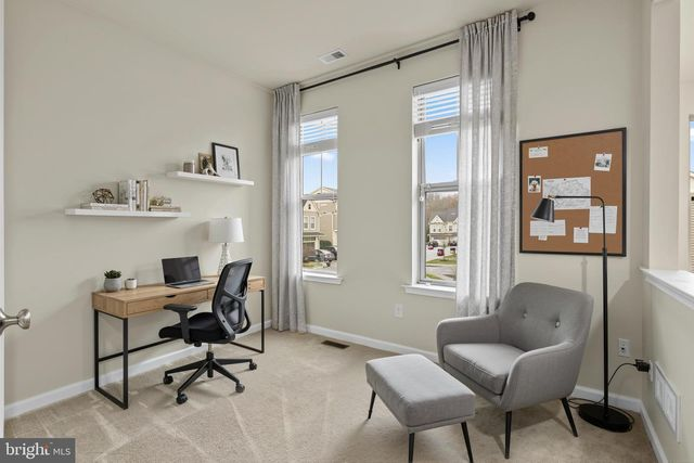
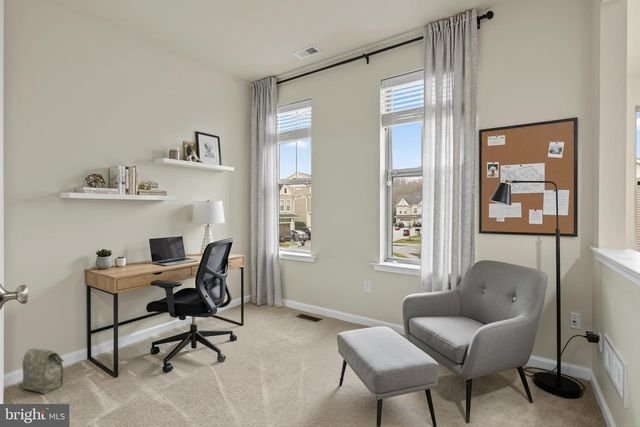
+ bag [21,347,64,395]
